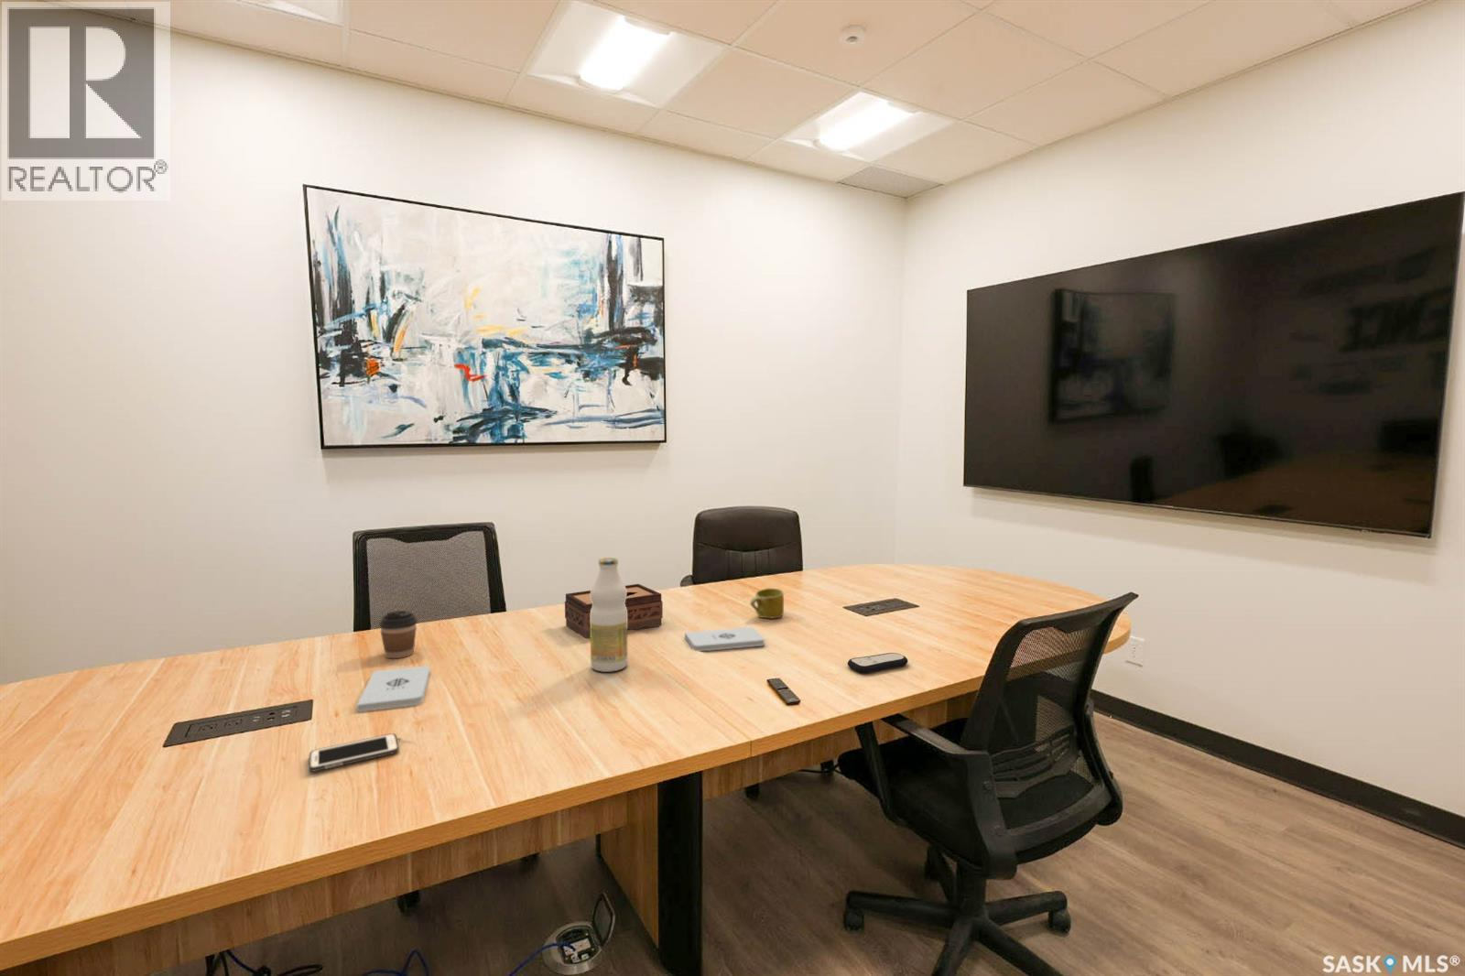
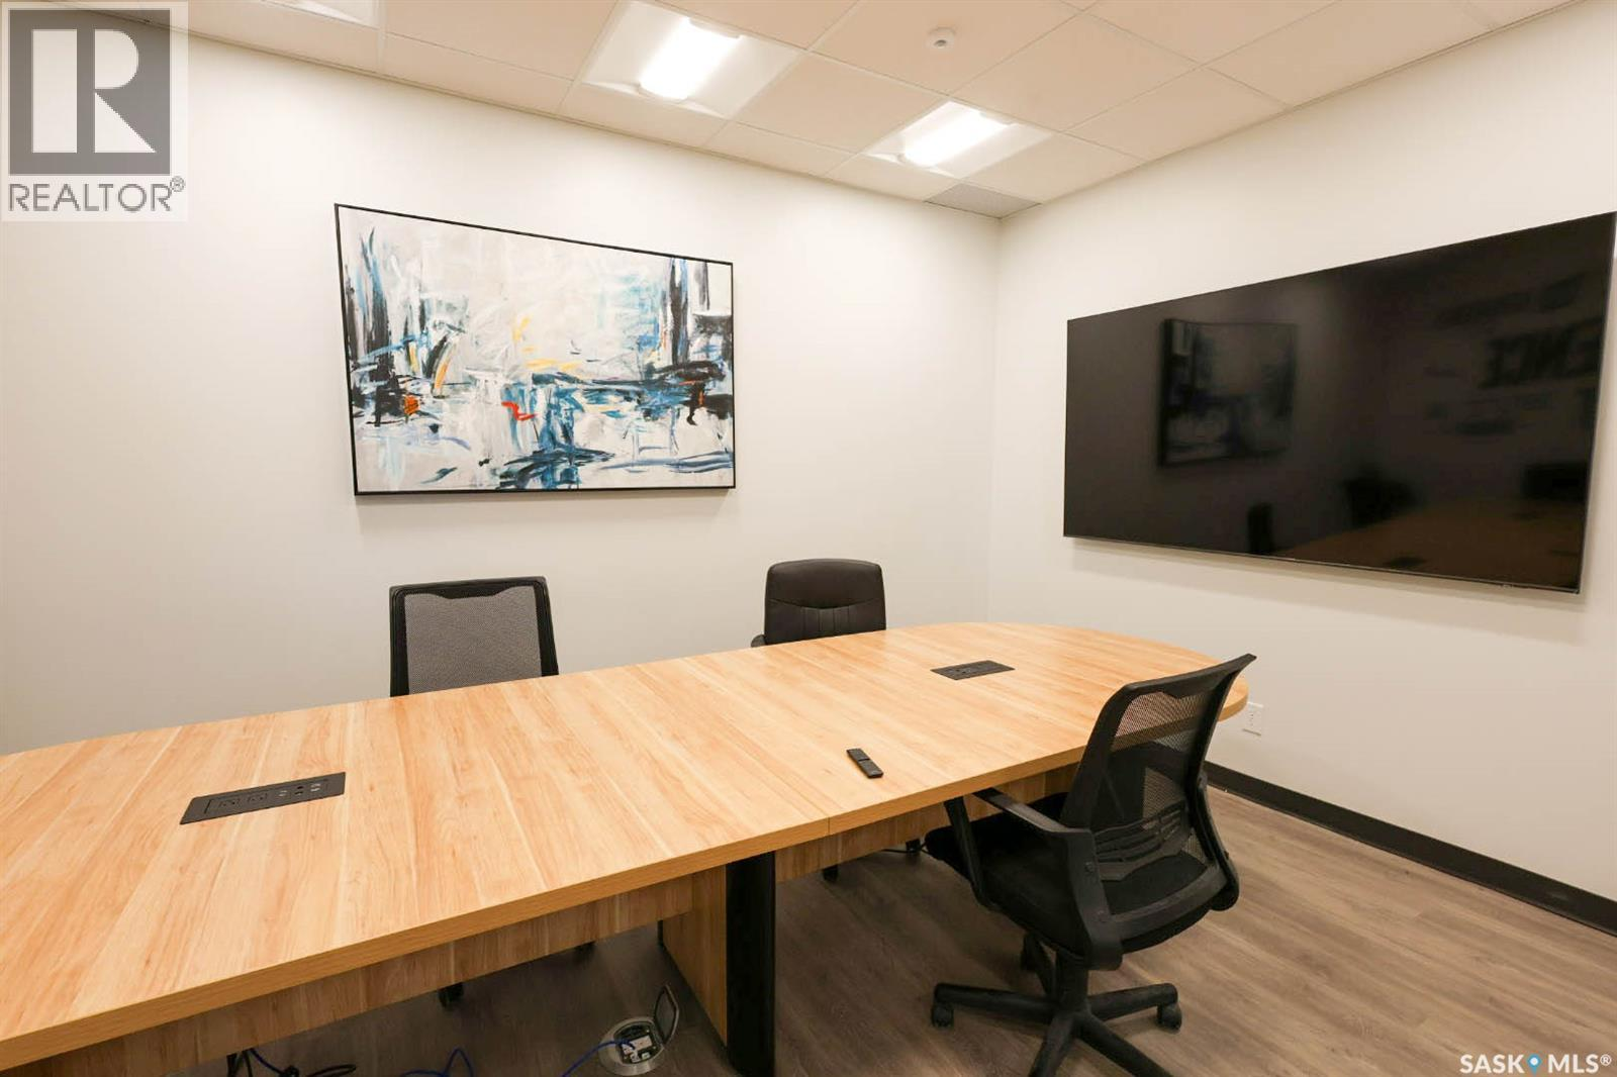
- tissue box [564,583,663,639]
- remote control [847,651,908,674]
- notepad [356,664,431,713]
- mug [749,588,784,619]
- coffee cup [378,610,418,659]
- cell phone [307,732,400,772]
- bottle [589,557,628,673]
- notepad [684,626,766,651]
